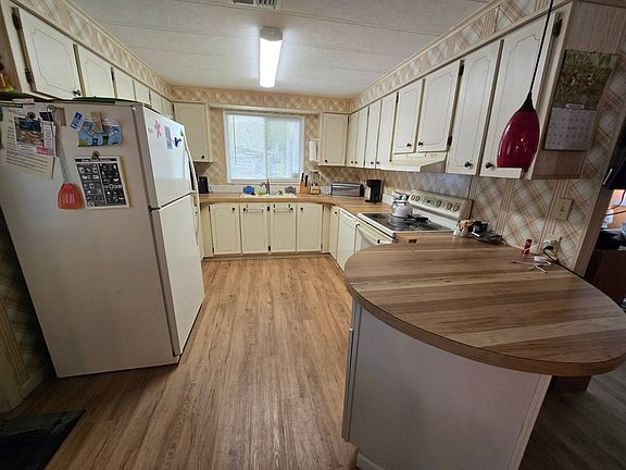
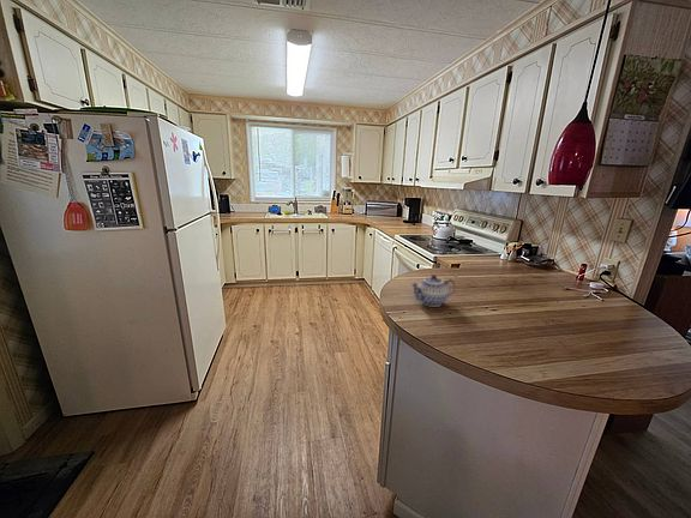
+ teapot [409,273,457,308]
